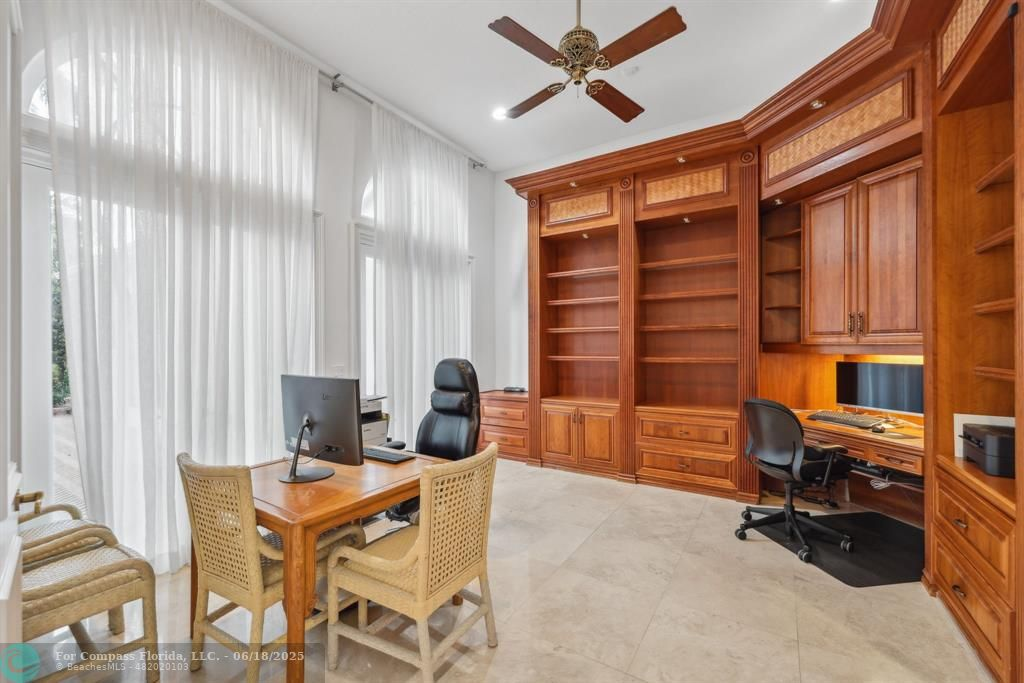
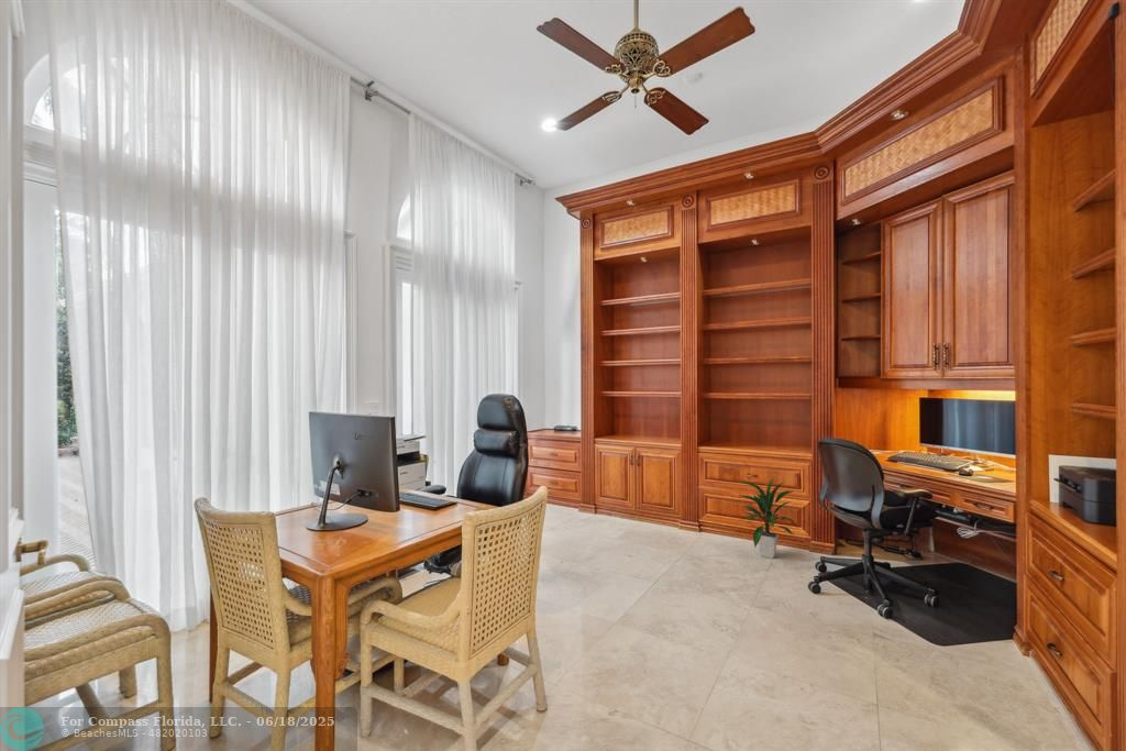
+ indoor plant [733,475,798,560]
